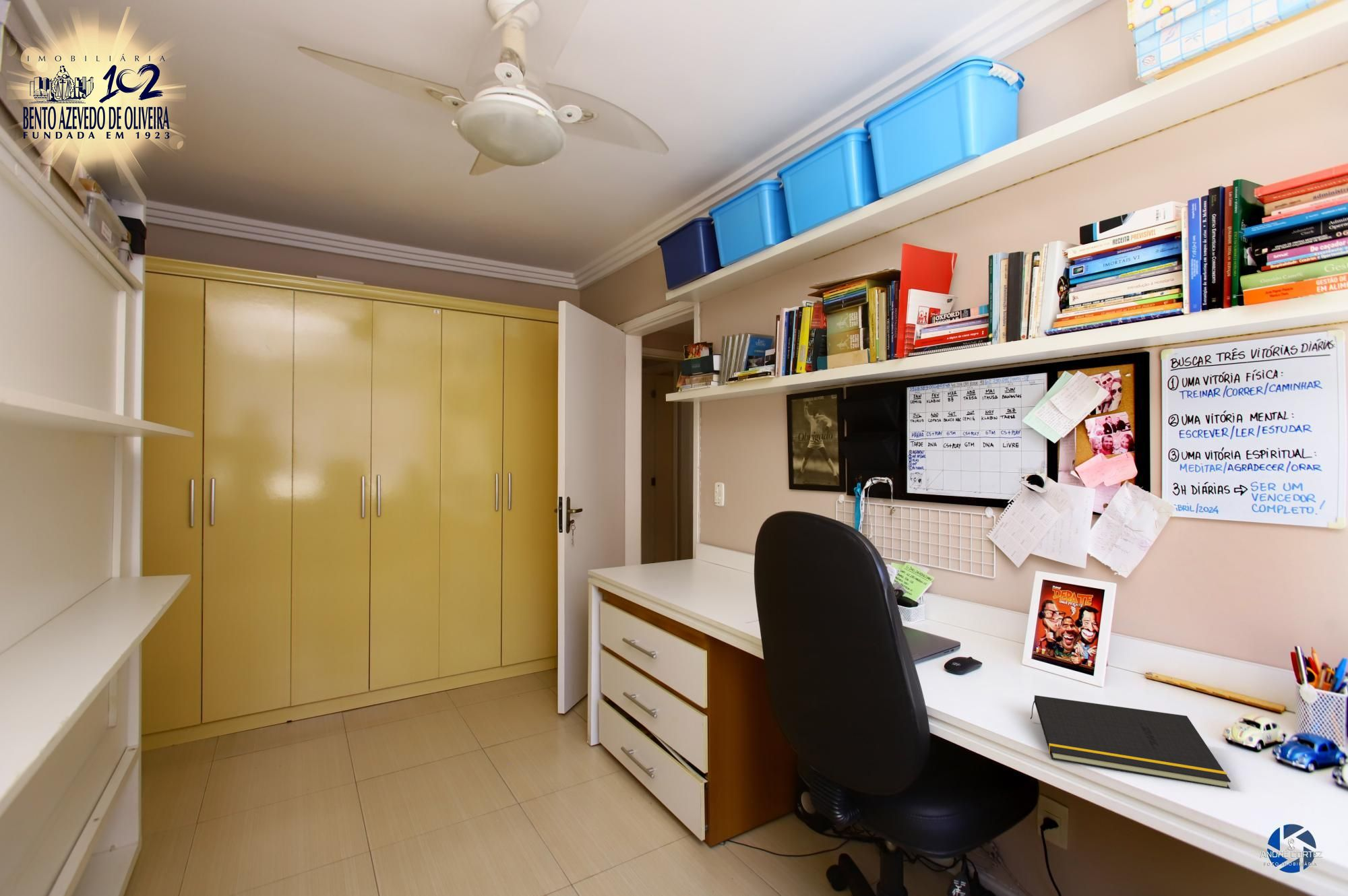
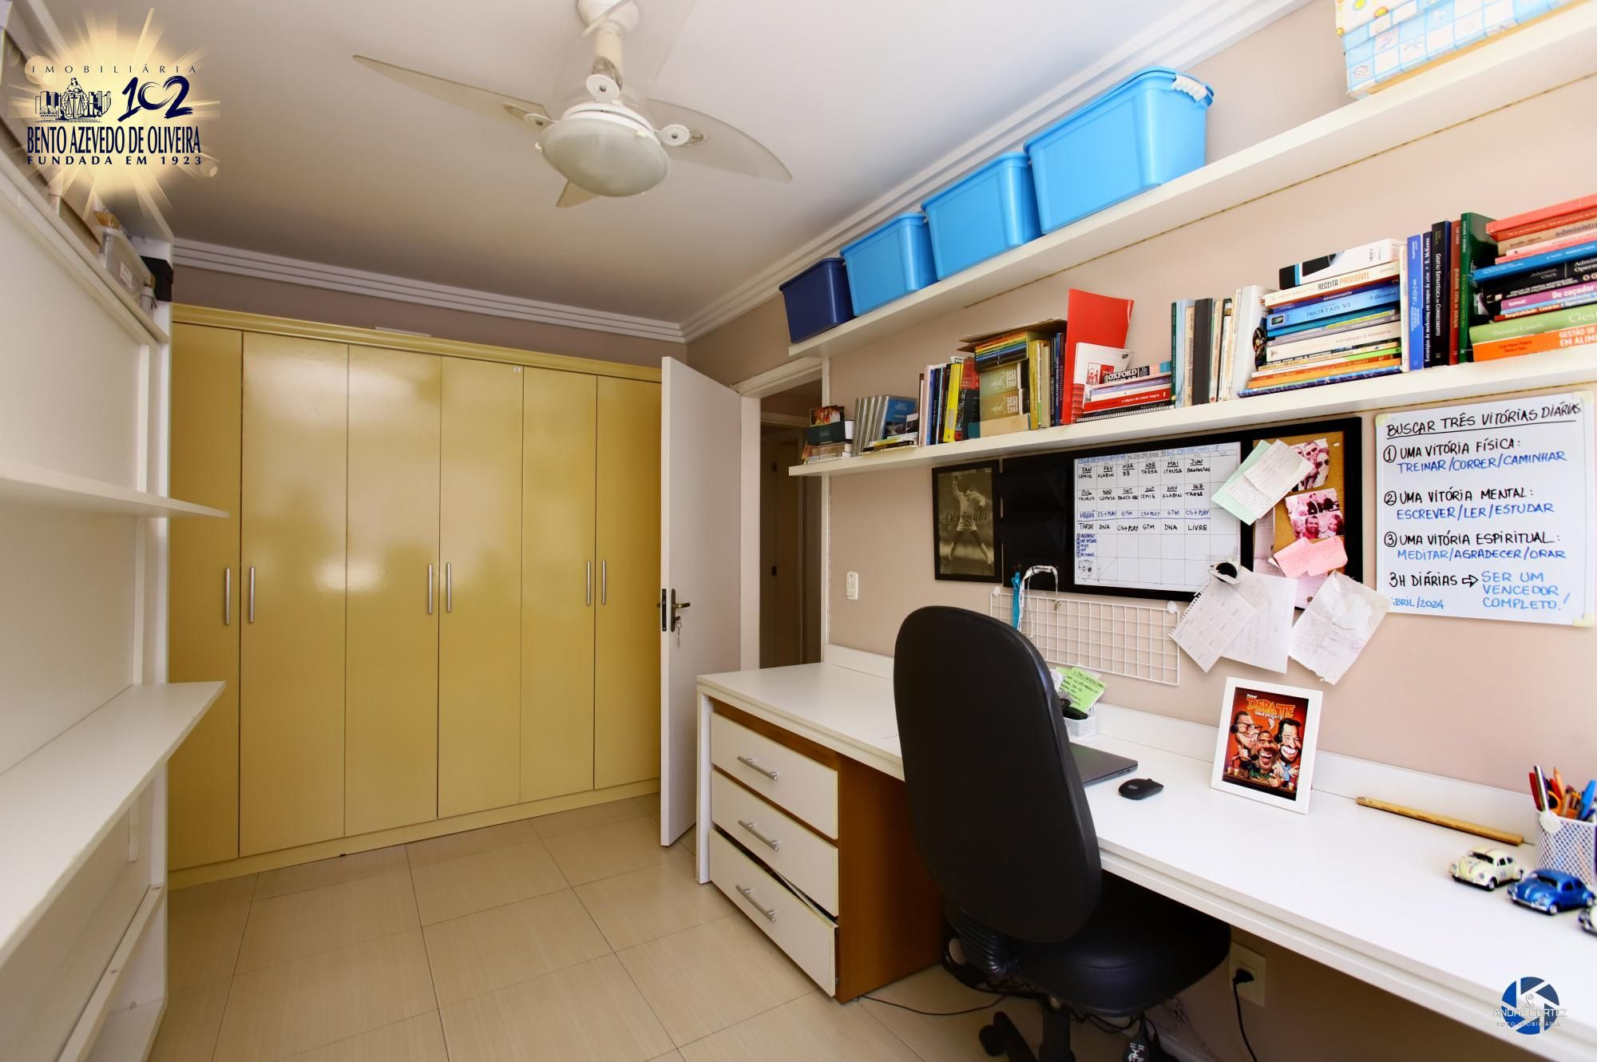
- notepad [1030,695,1231,790]
